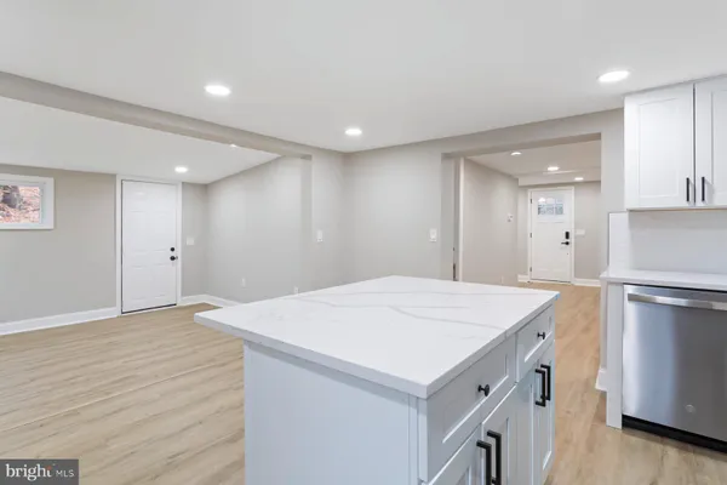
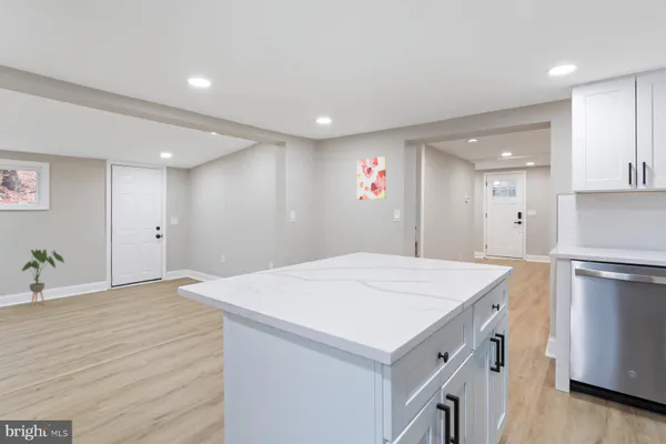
+ house plant [21,249,65,307]
+ wall art [356,155,387,201]
